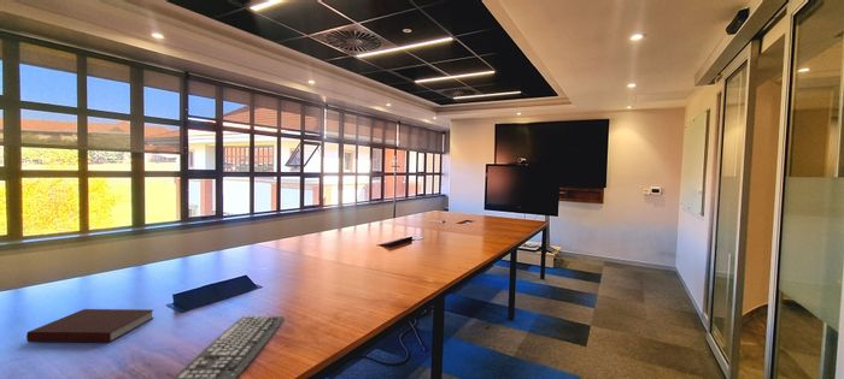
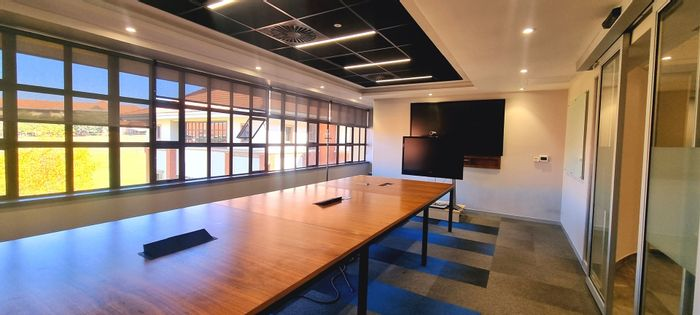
- keyboard [172,315,285,379]
- notebook [25,308,156,344]
